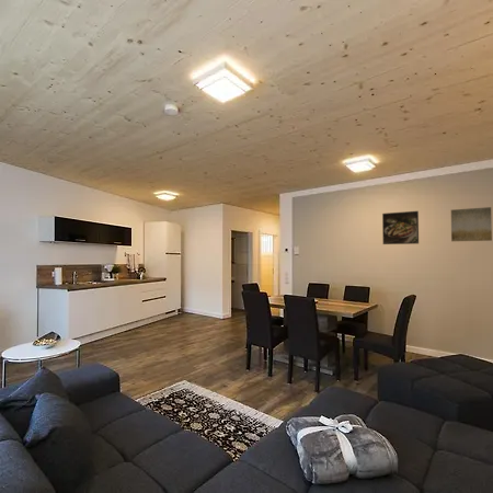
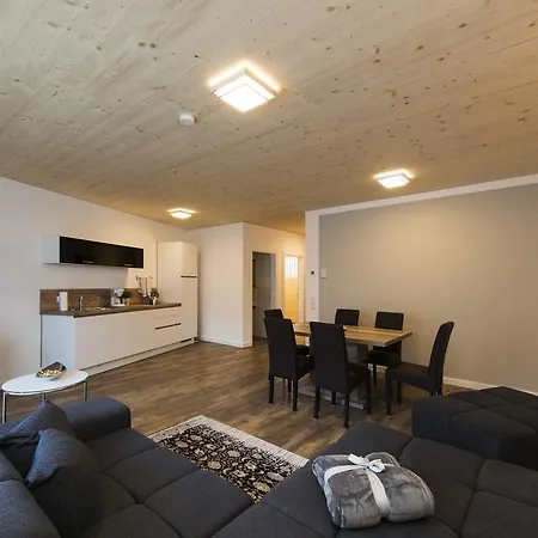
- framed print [381,210,420,245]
- wall art [450,206,493,242]
